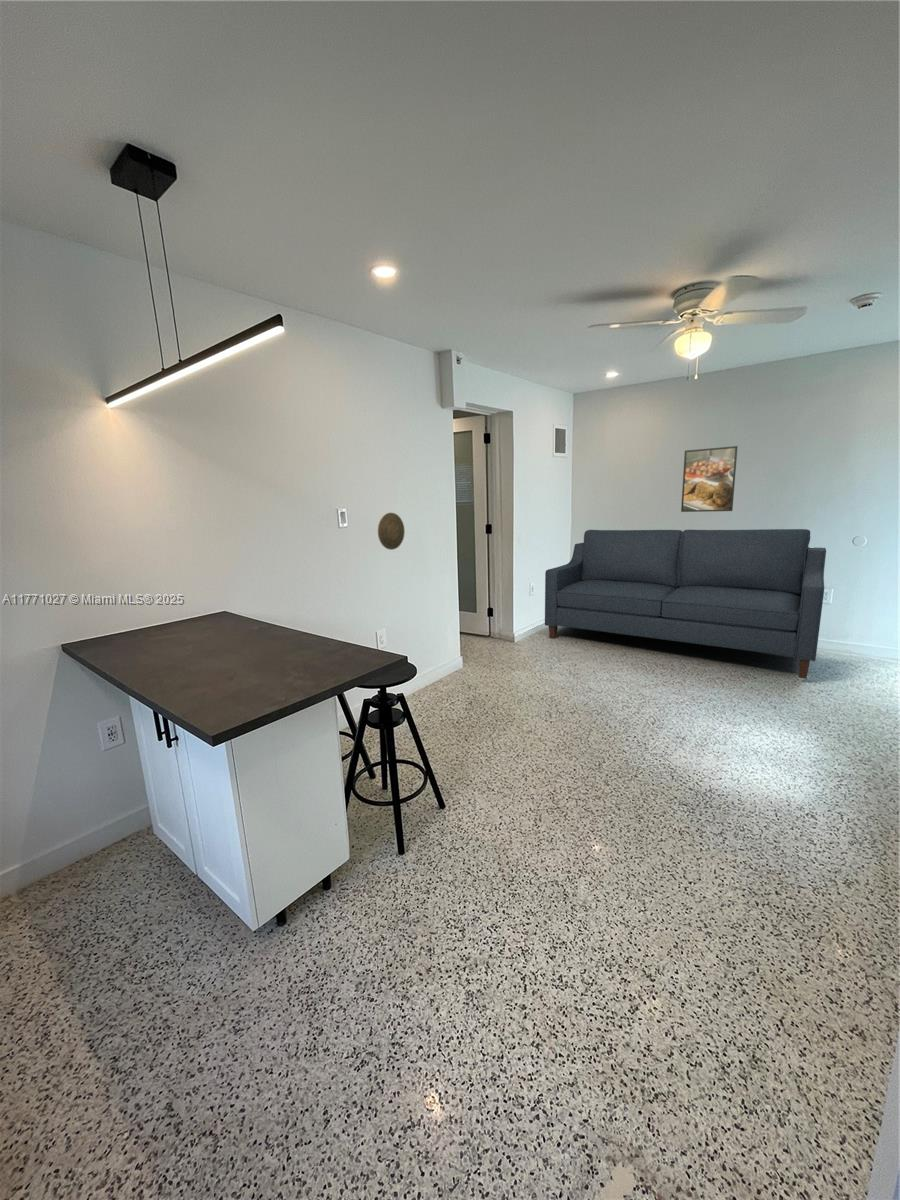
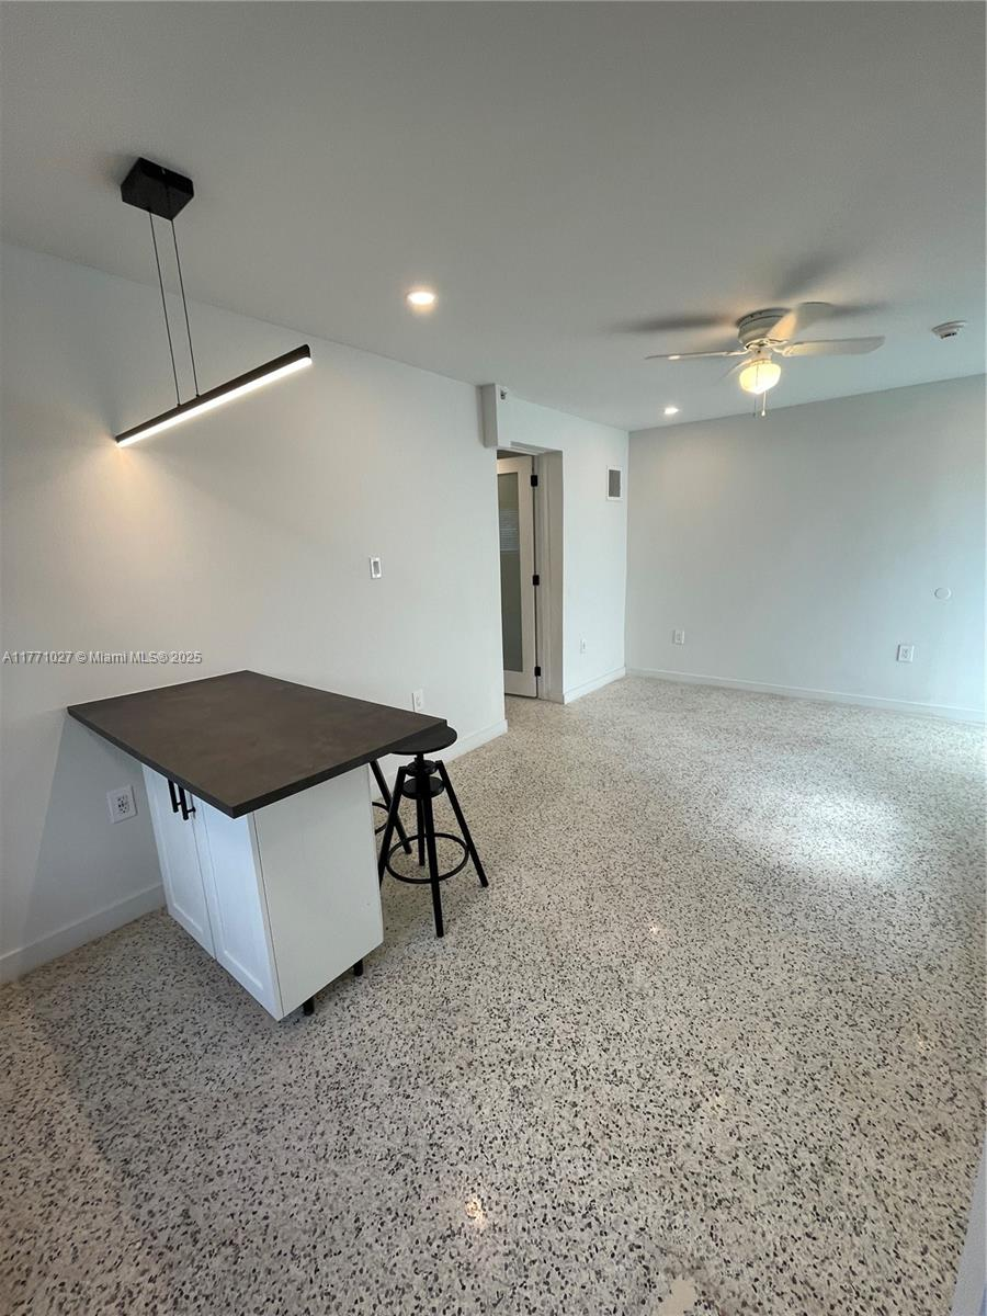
- decorative plate [377,512,406,551]
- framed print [680,445,739,513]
- sofa [544,528,827,680]
